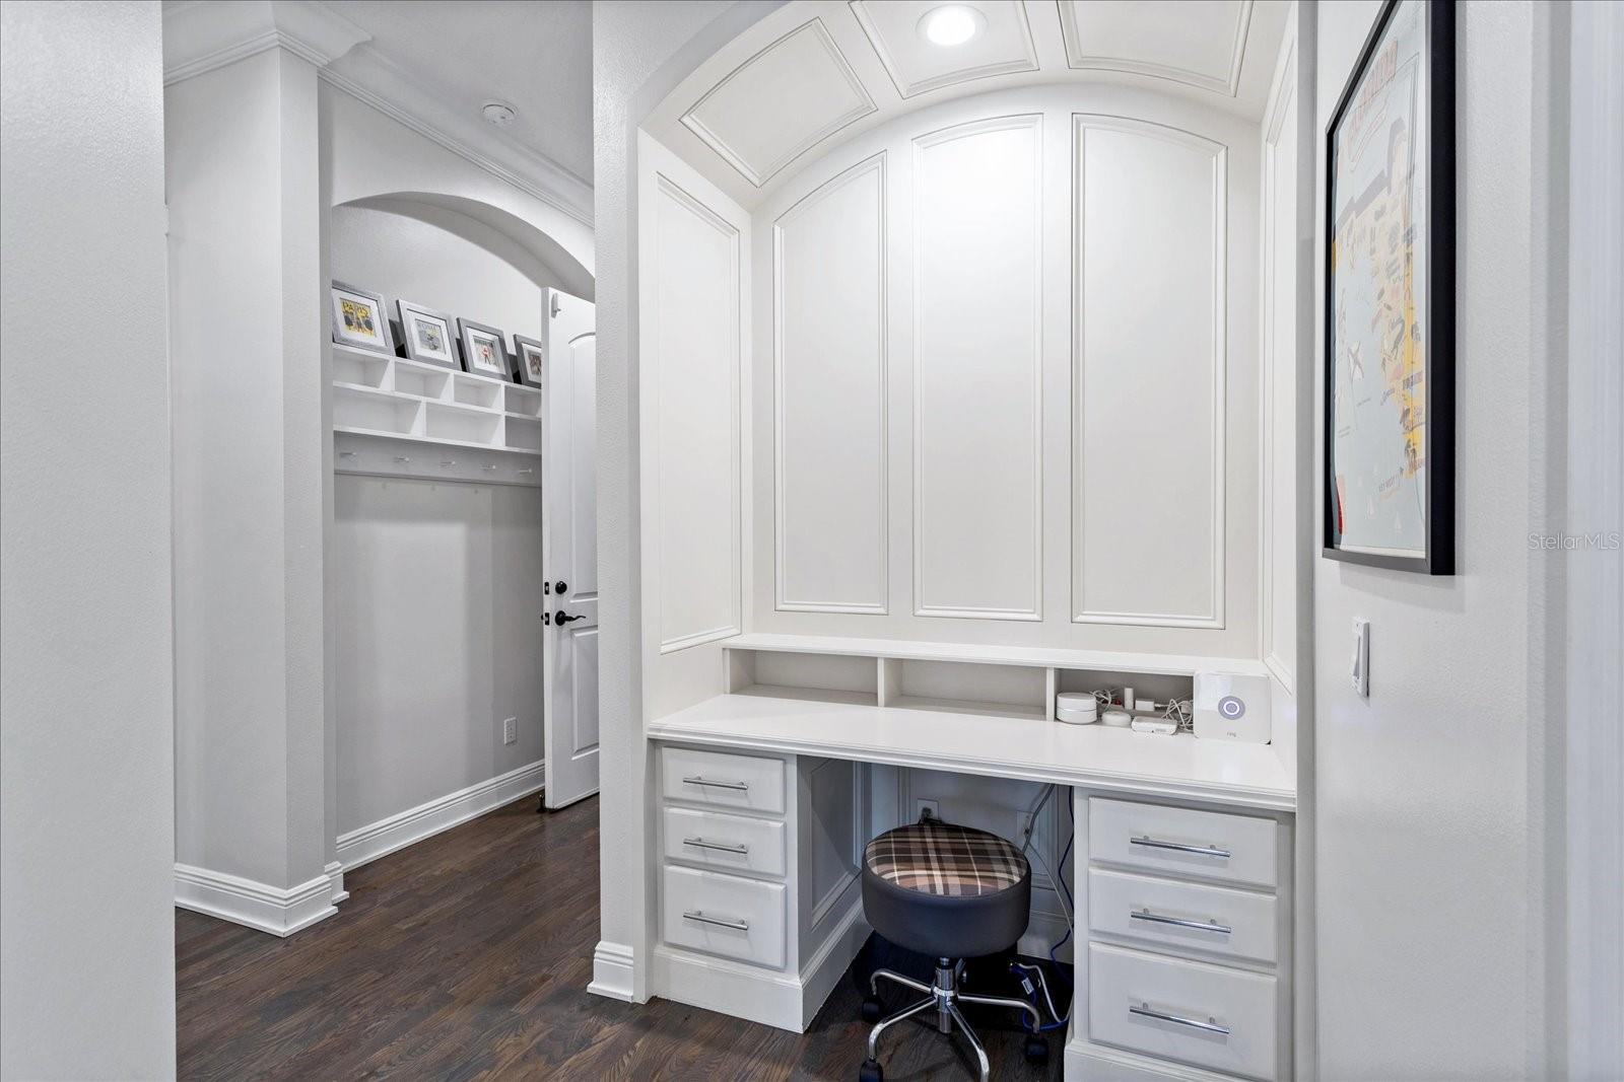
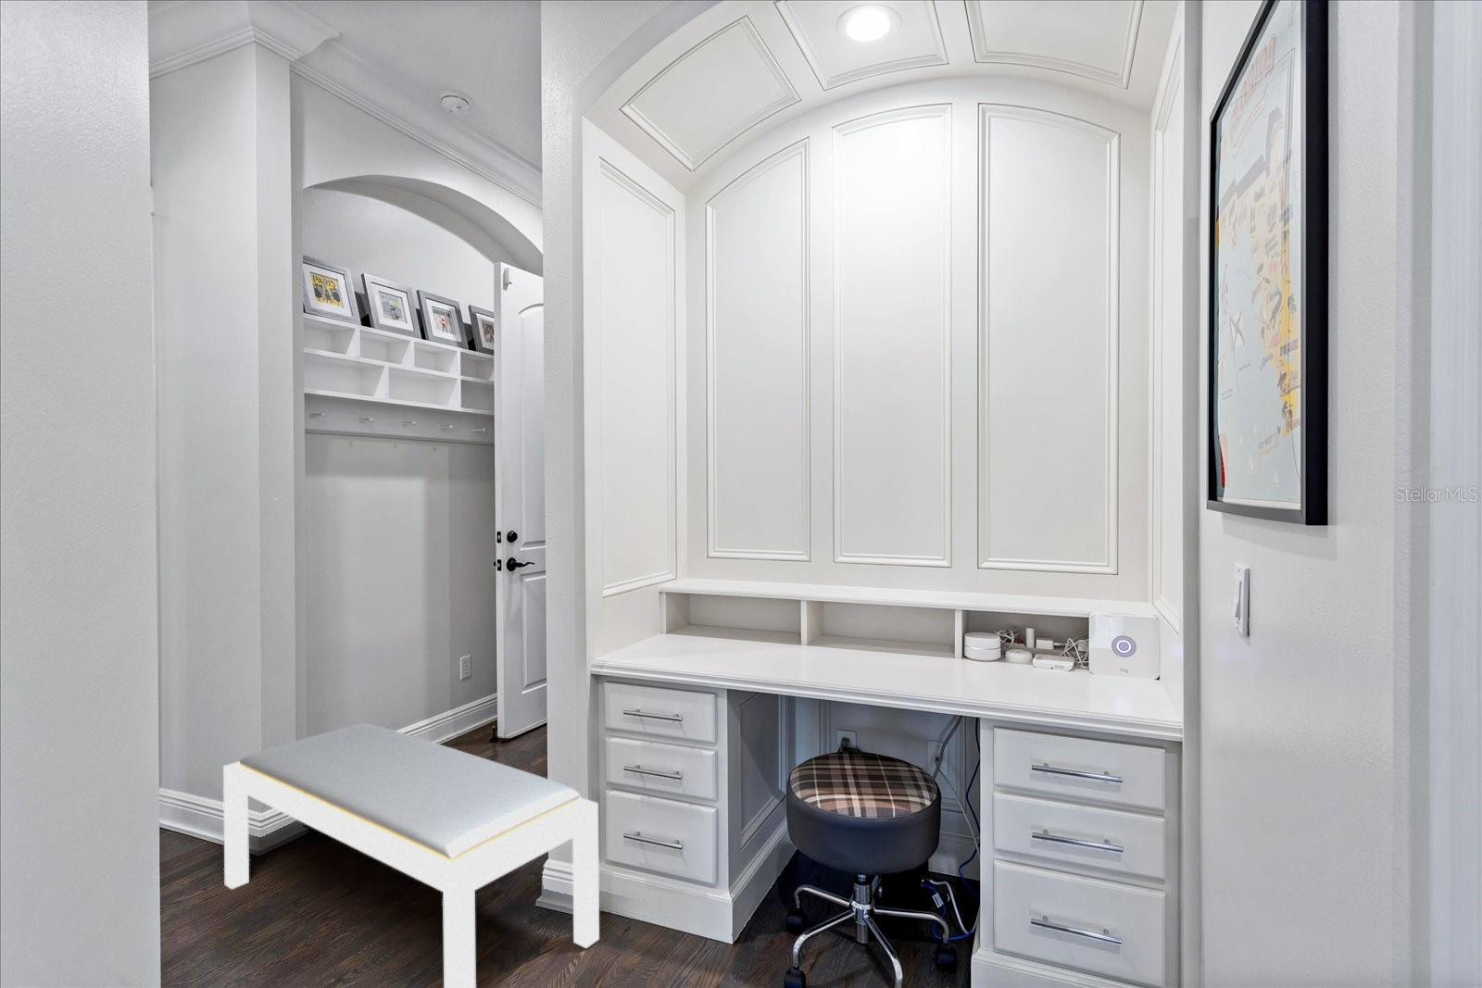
+ bench [223,722,600,988]
